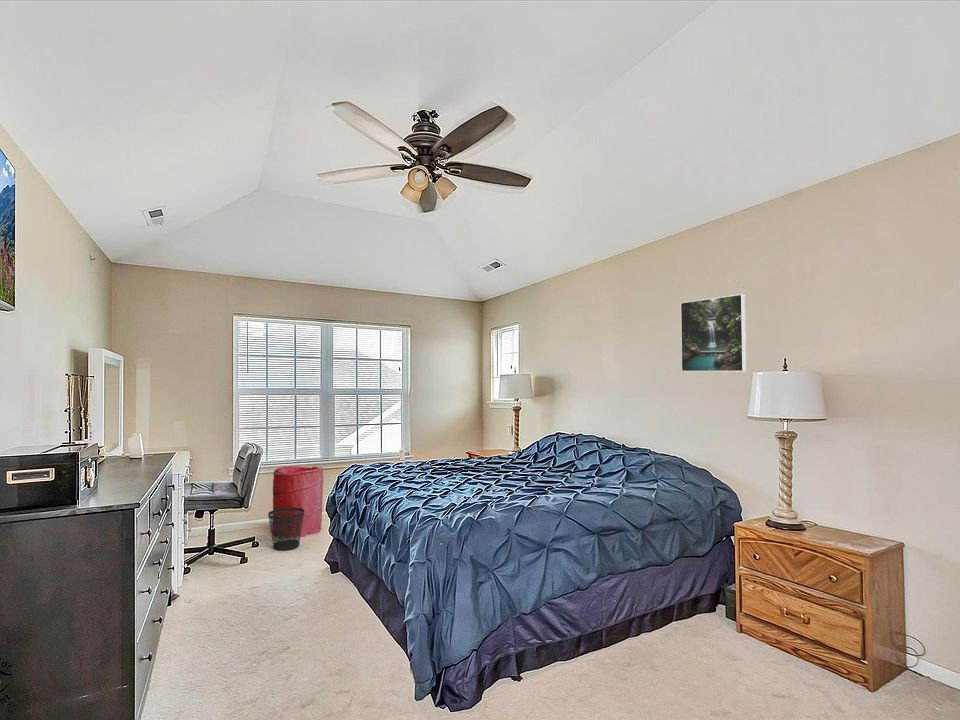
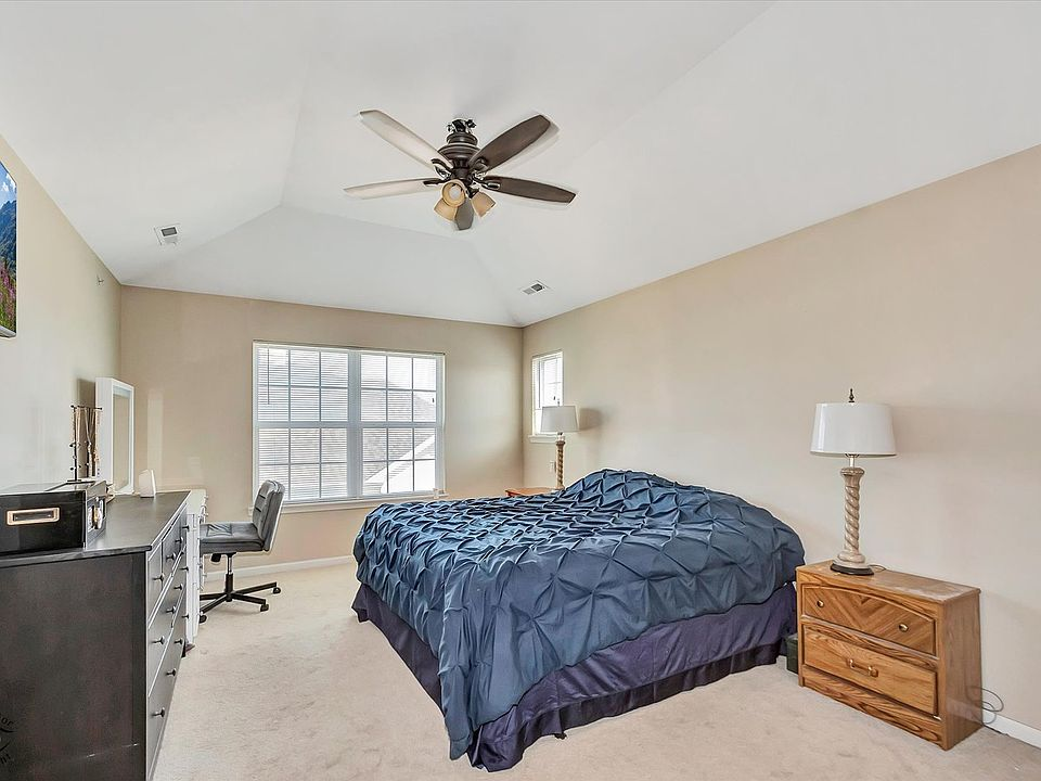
- wastebasket [267,508,304,552]
- laundry hamper [272,465,324,538]
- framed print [680,293,747,372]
